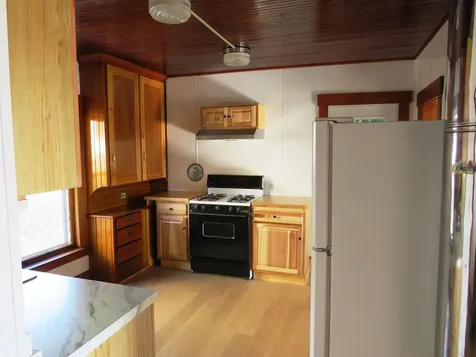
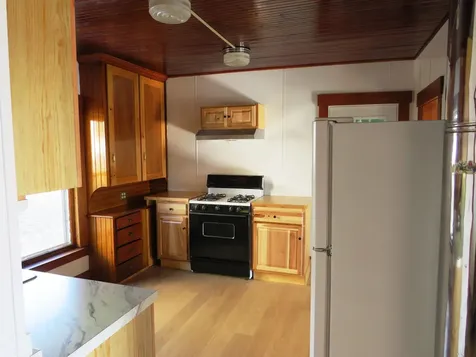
- decorative plate [186,162,205,183]
